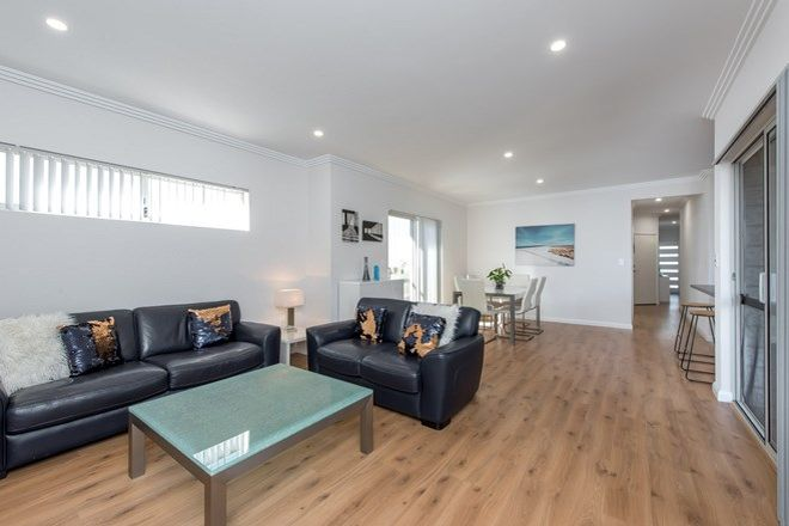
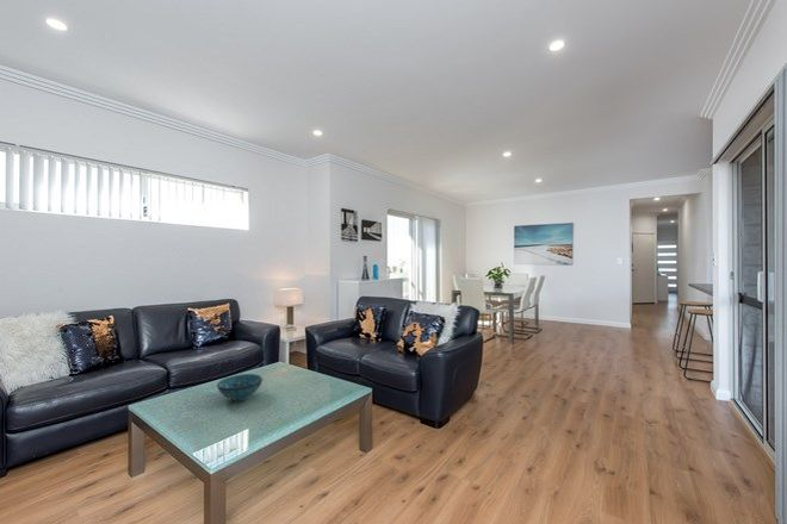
+ decorative bowl [216,373,264,401]
